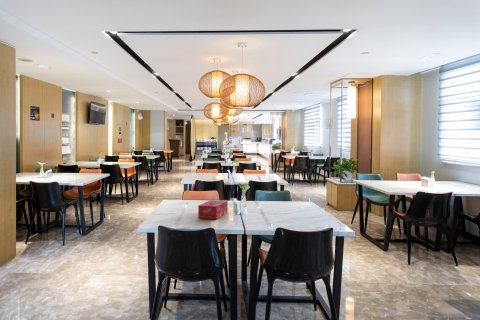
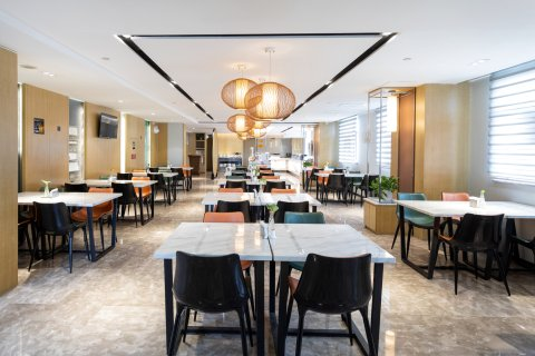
- tissue box [197,199,229,220]
